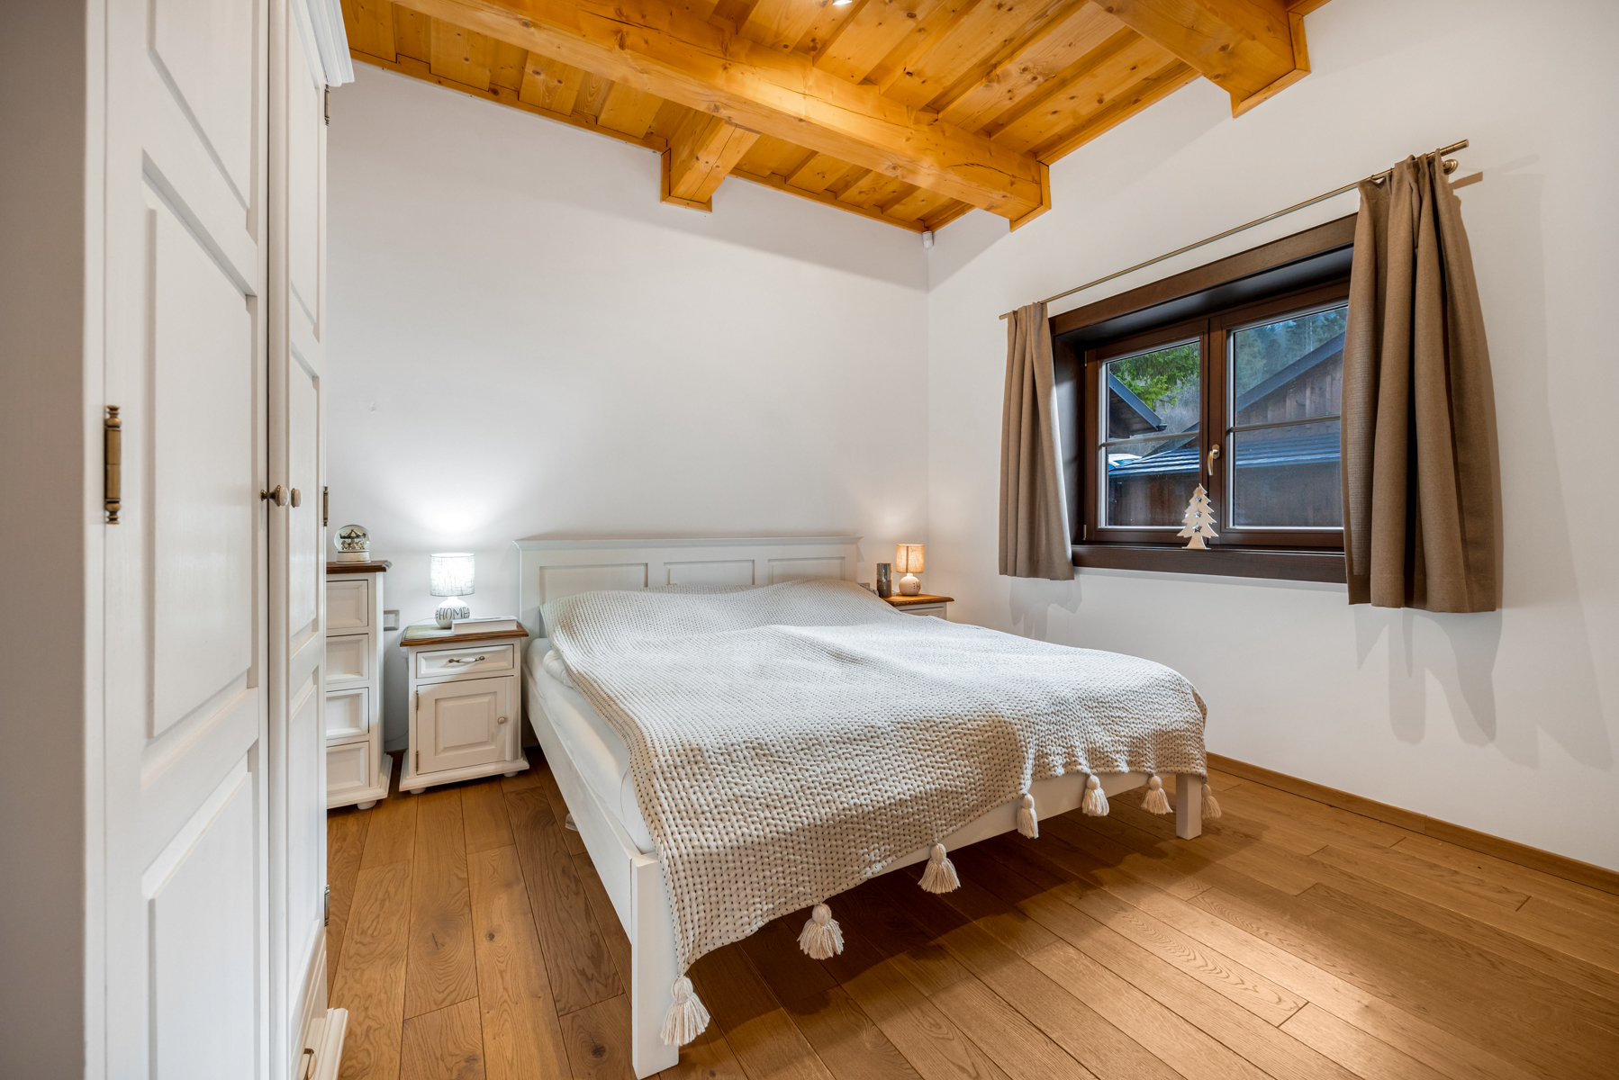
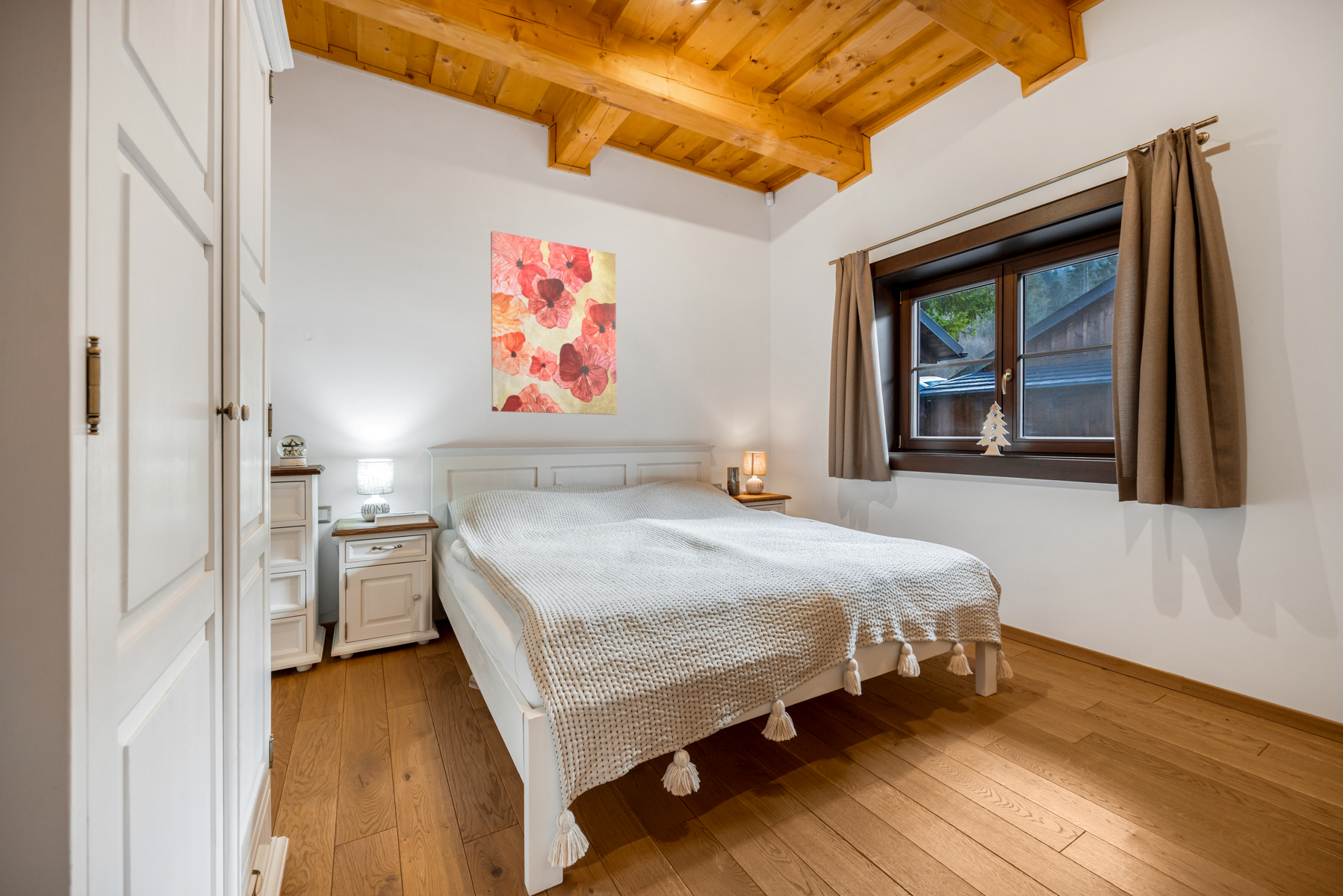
+ wall art [490,230,618,416]
